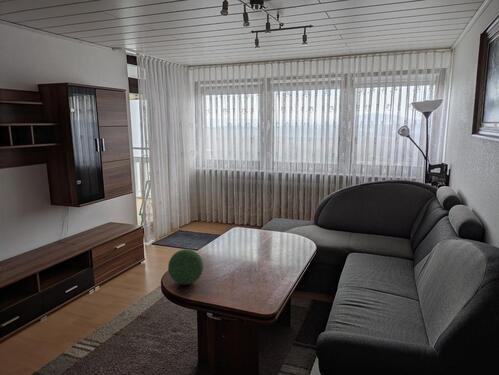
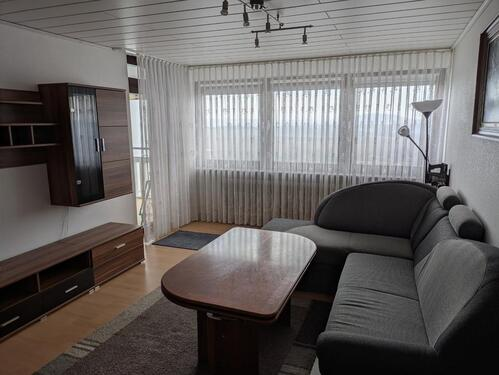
- decorative orb [167,248,204,286]
